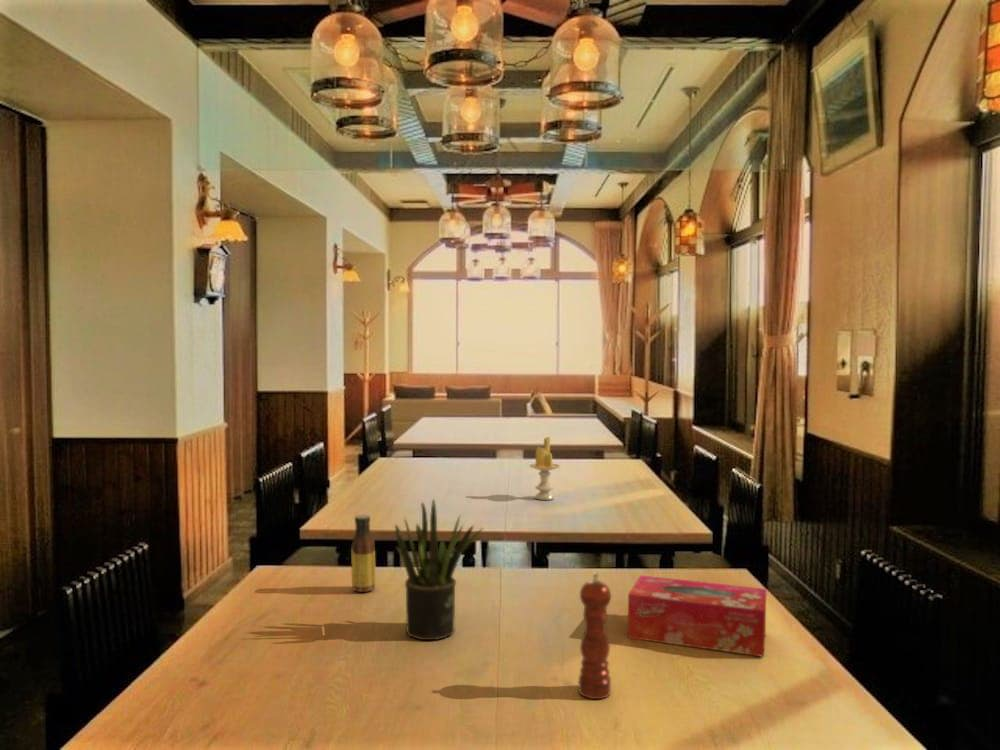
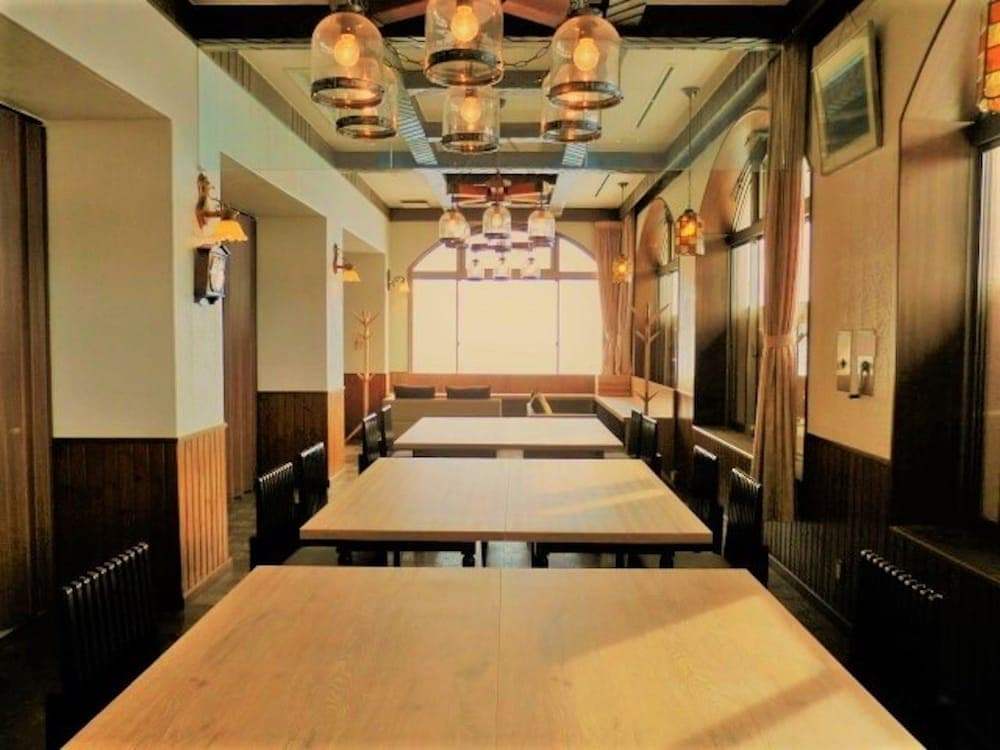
- pepper mill [578,571,612,700]
- tissue box [627,574,767,658]
- candle [529,436,561,501]
- sauce bottle [350,514,377,593]
- potted plant [394,498,484,641]
